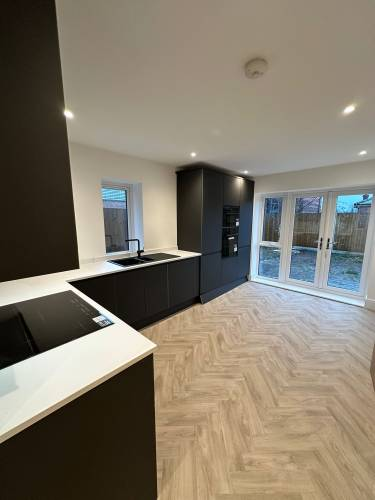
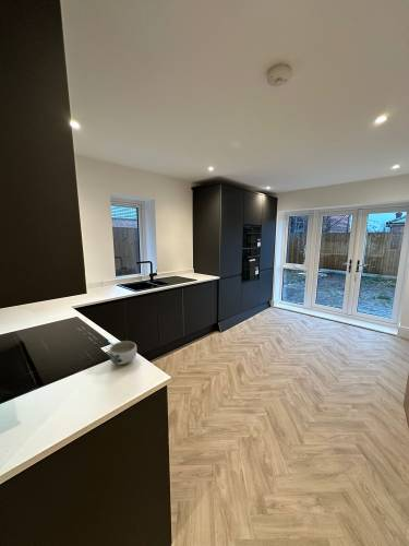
+ bowl [108,340,137,366]
